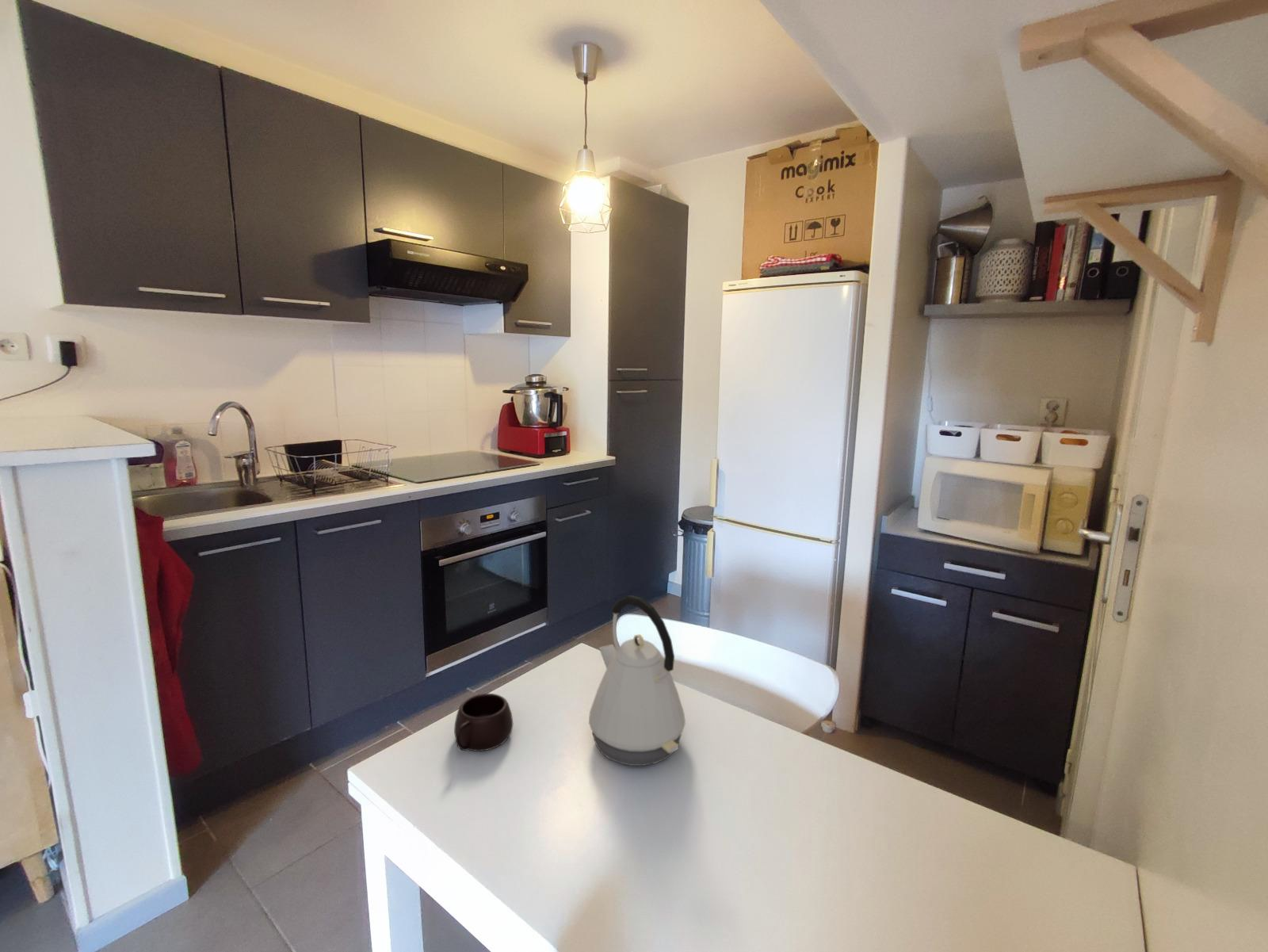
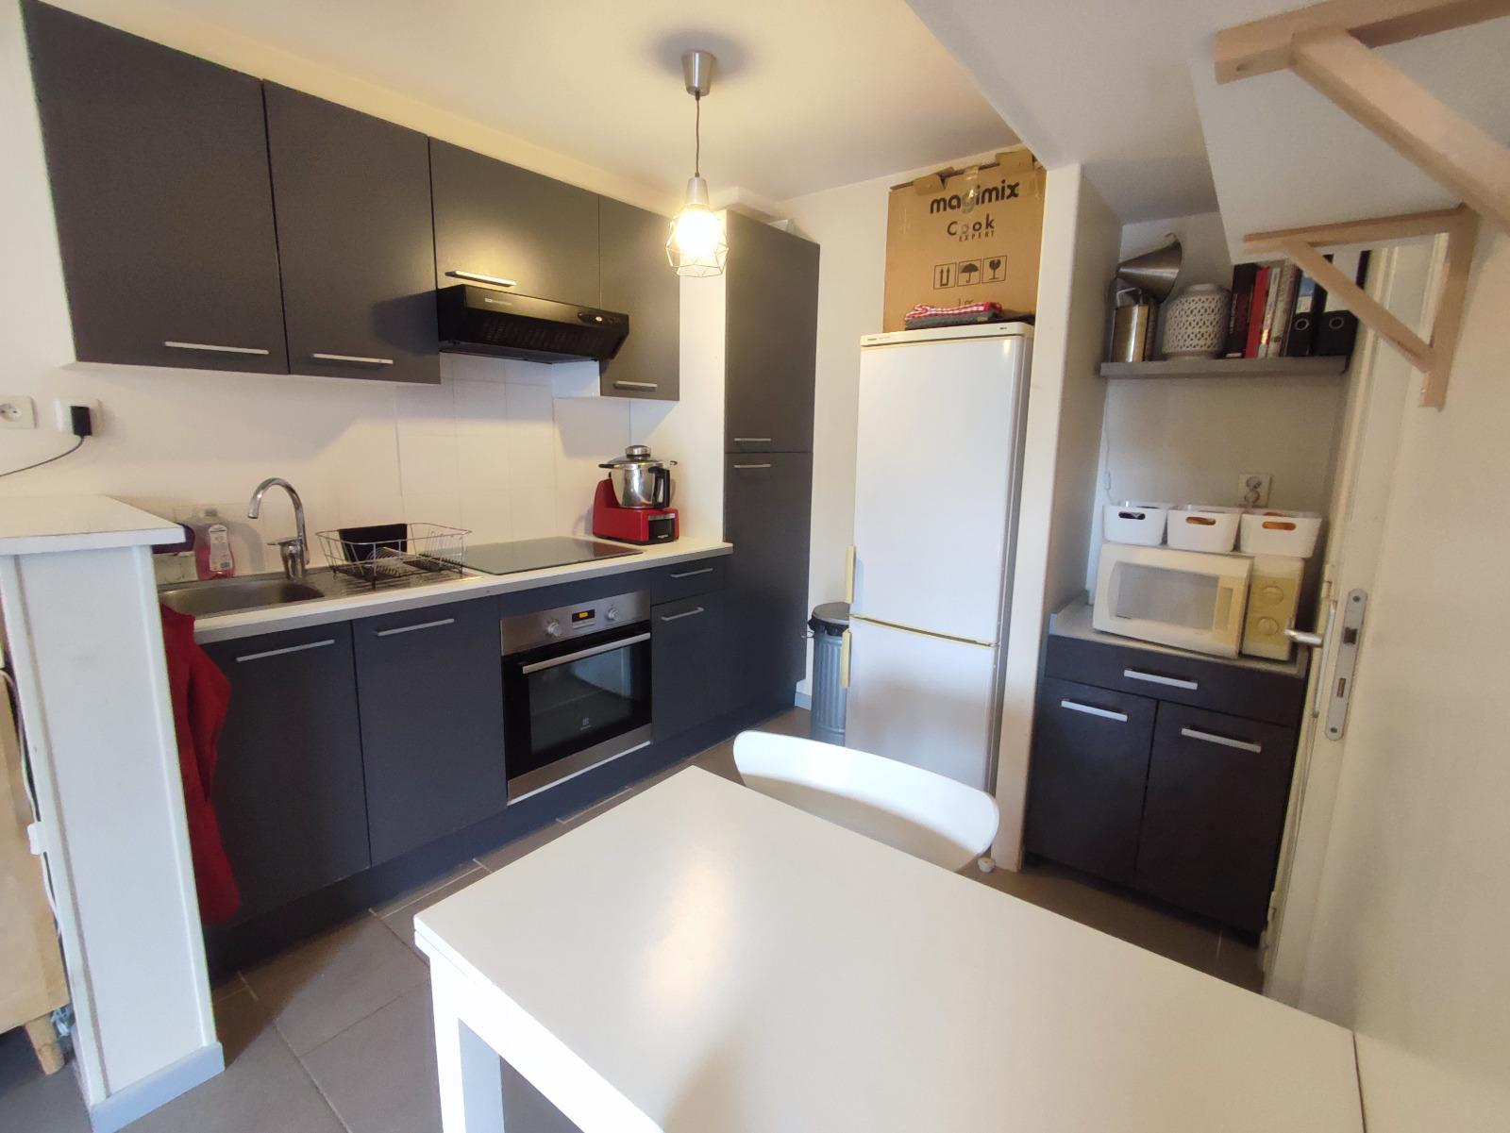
- mug [453,693,514,752]
- kettle [588,595,686,767]
